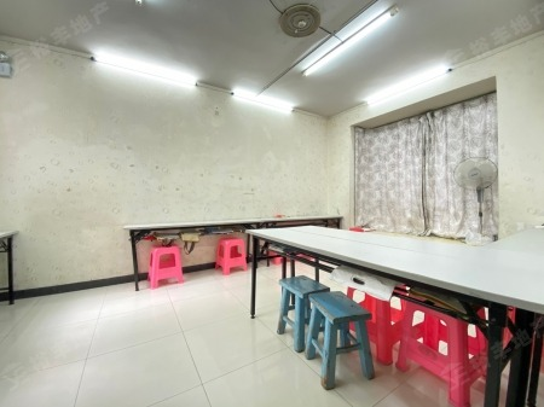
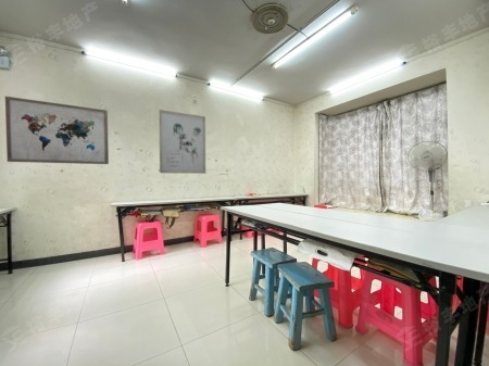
+ wall art [4,96,110,165]
+ wall art [158,109,206,175]
